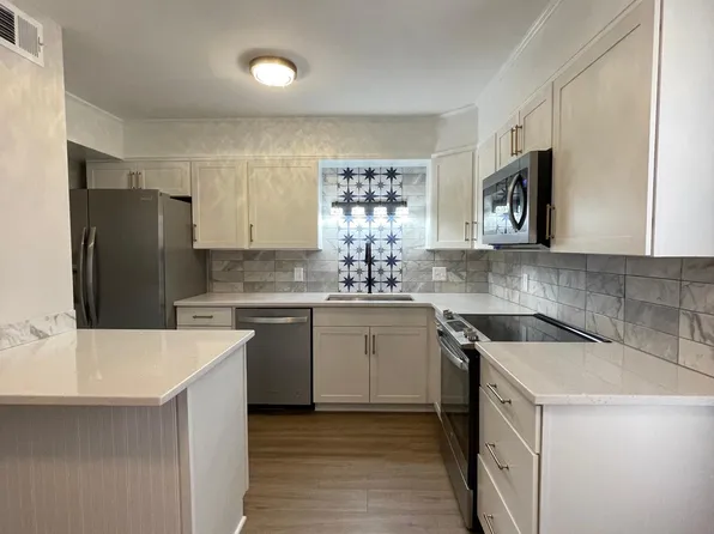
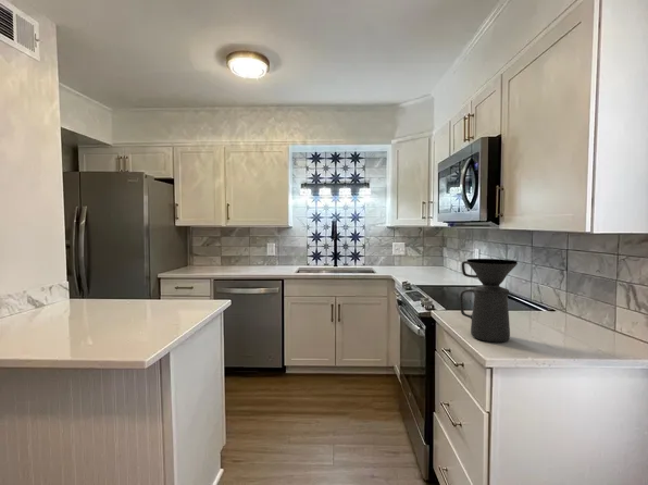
+ coffee maker [459,258,519,344]
